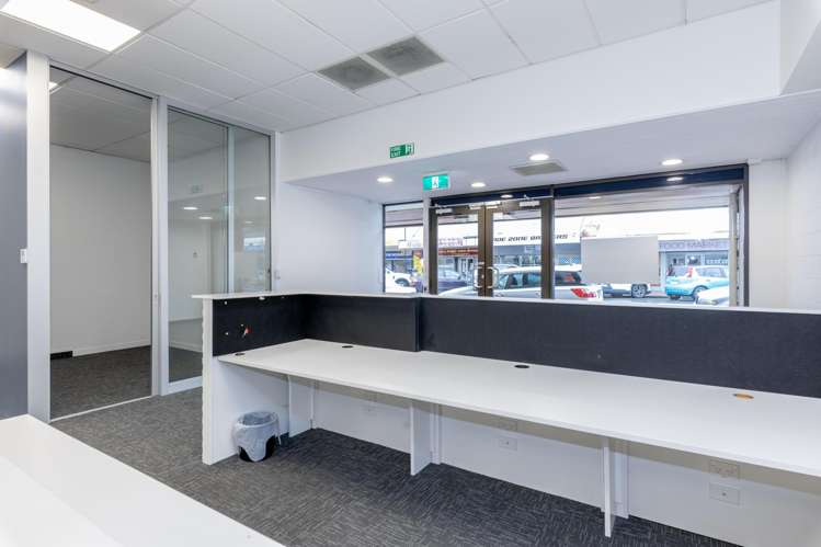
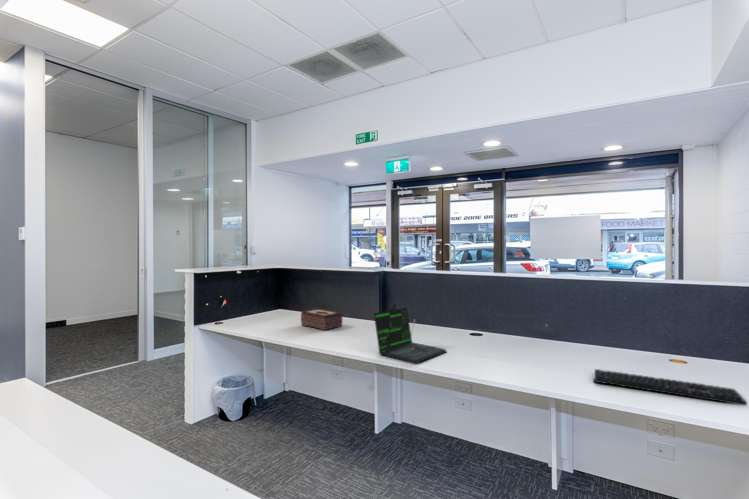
+ keyboard [592,368,748,406]
+ tissue box [300,308,343,331]
+ laptop [373,306,448,365]
